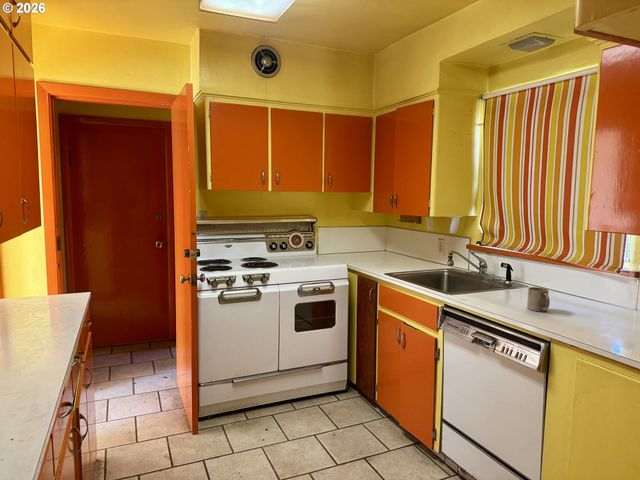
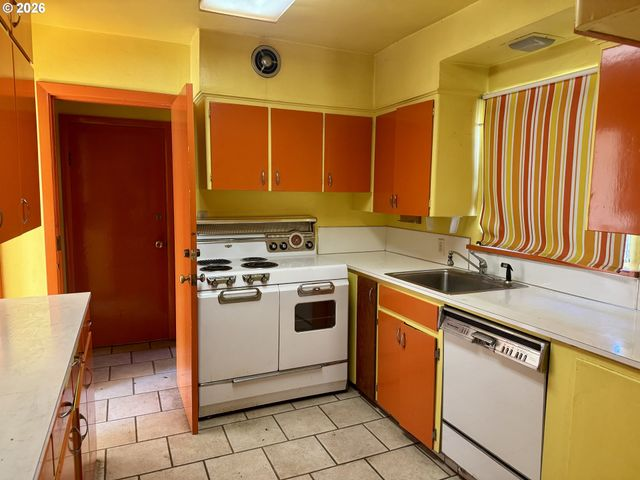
- mug [526,286,551,313]
